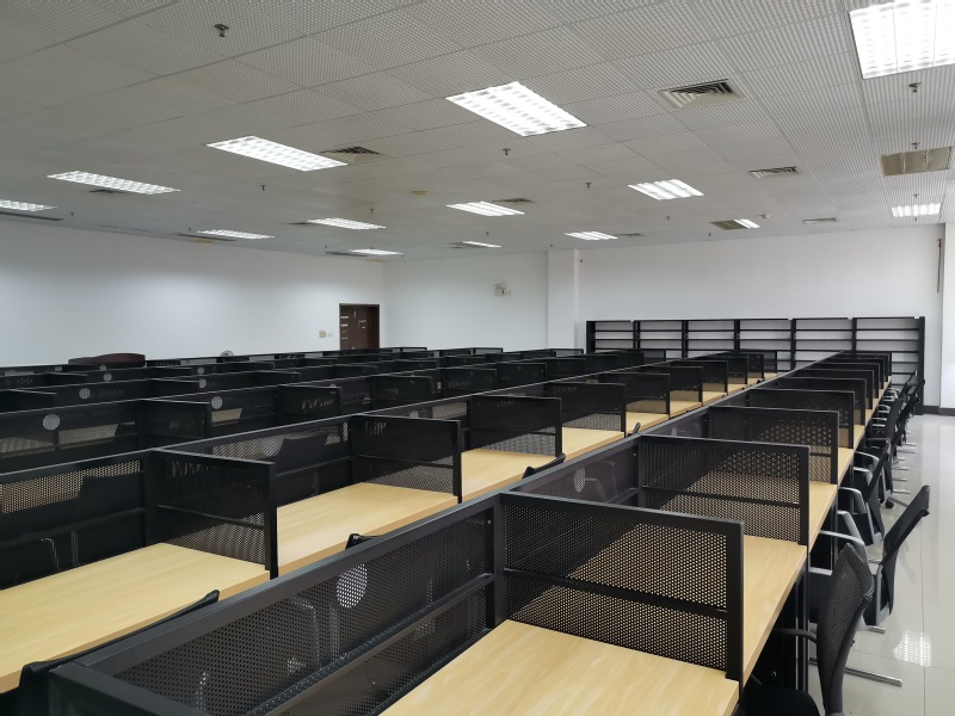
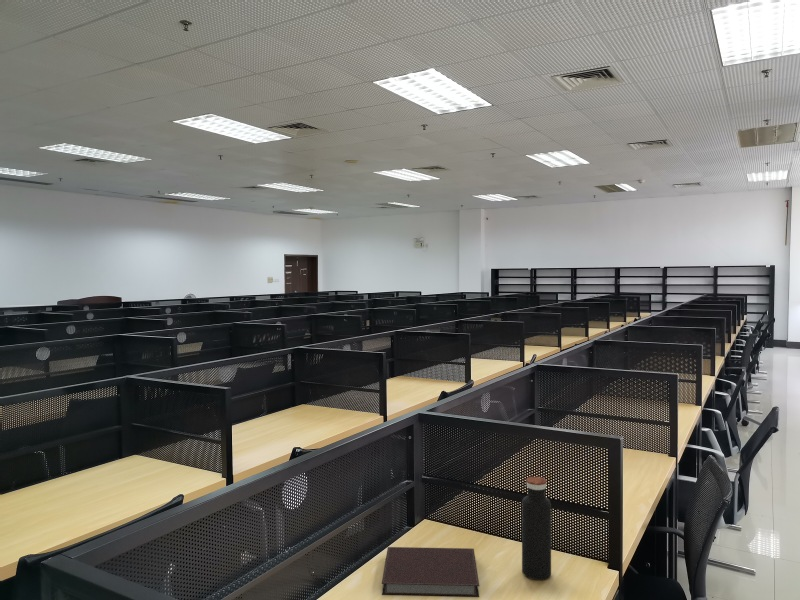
+ notebook [381,546,480,598]
+ water bottle [521,476,552,581]
